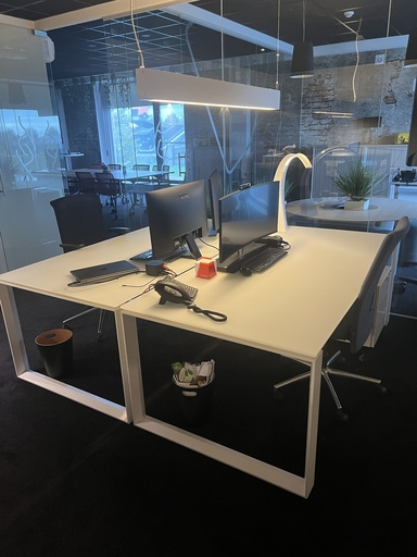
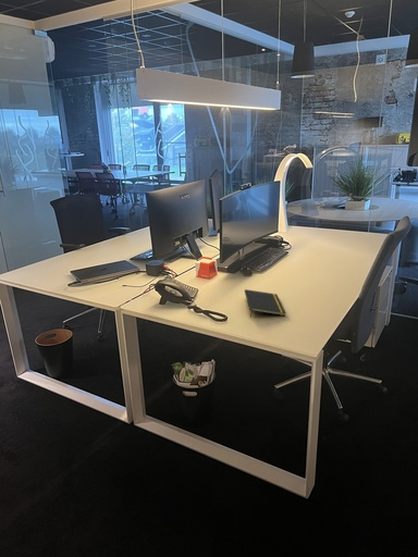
+ notepad [244,288,286,319]
